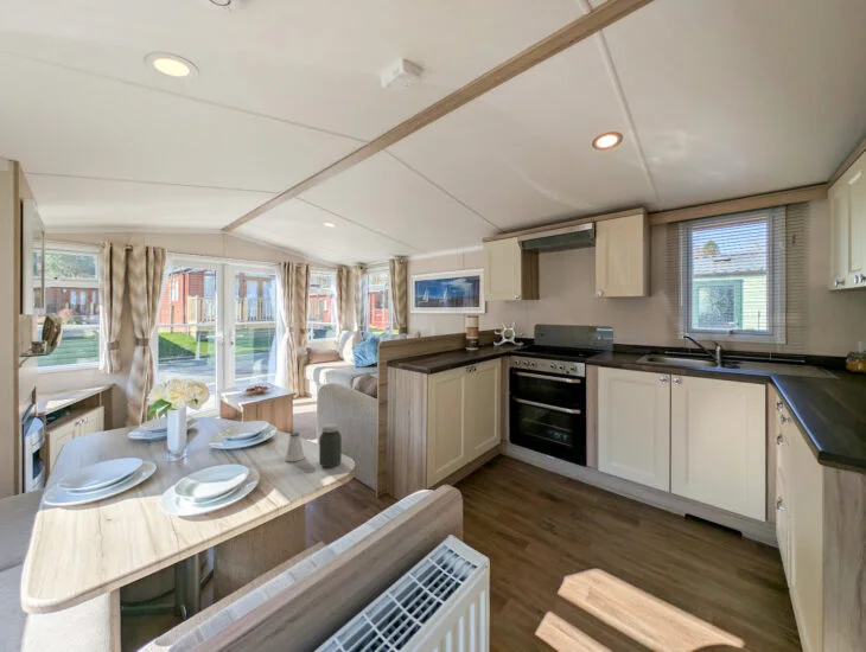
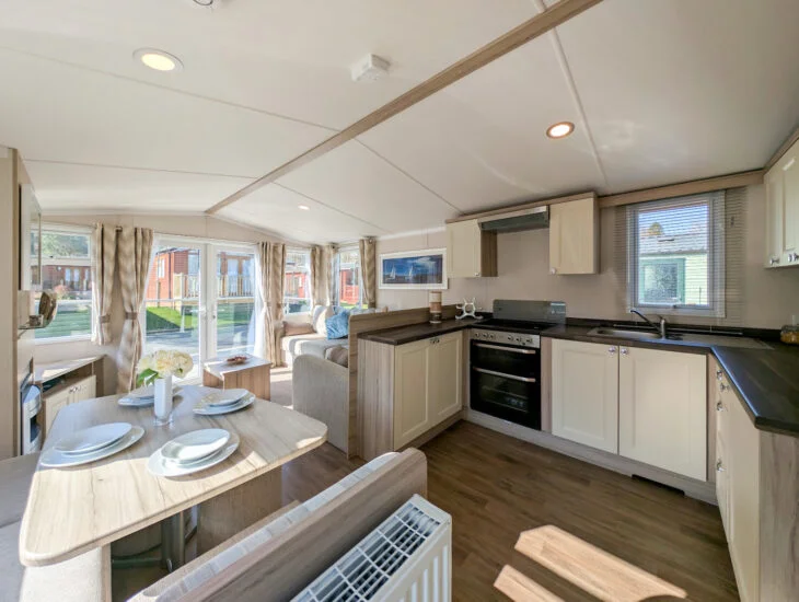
- saltshaker [284,432,306,462]
- jar [318,423,343,468]
